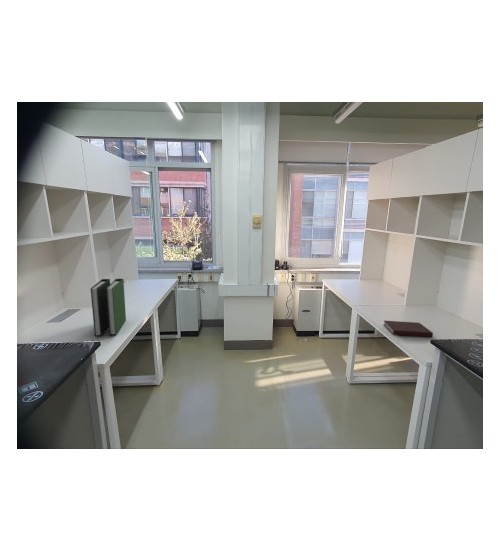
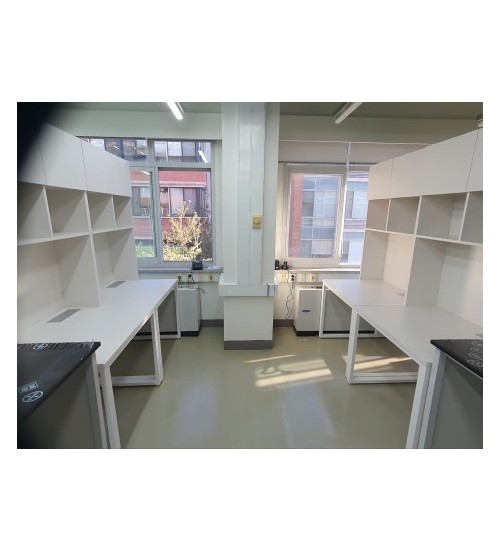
- binder [90,278,127,338]
- notebook [383,320,434,338]
